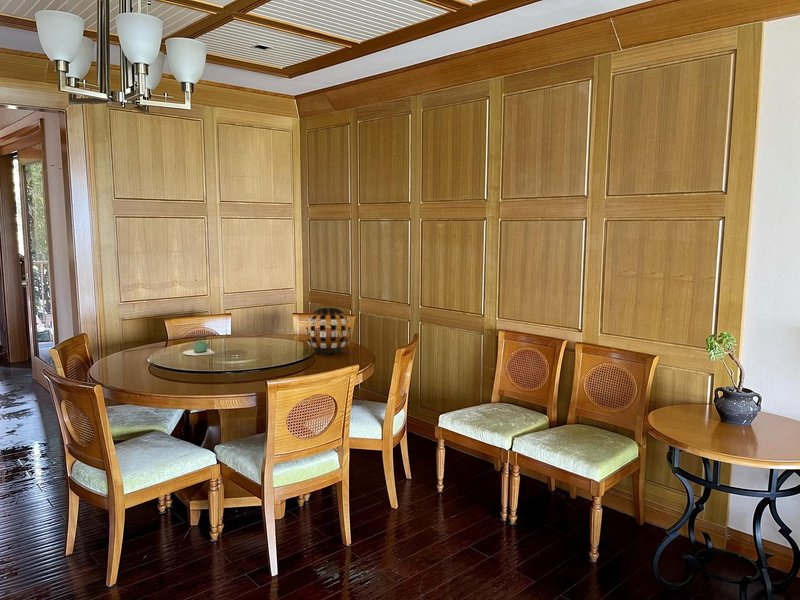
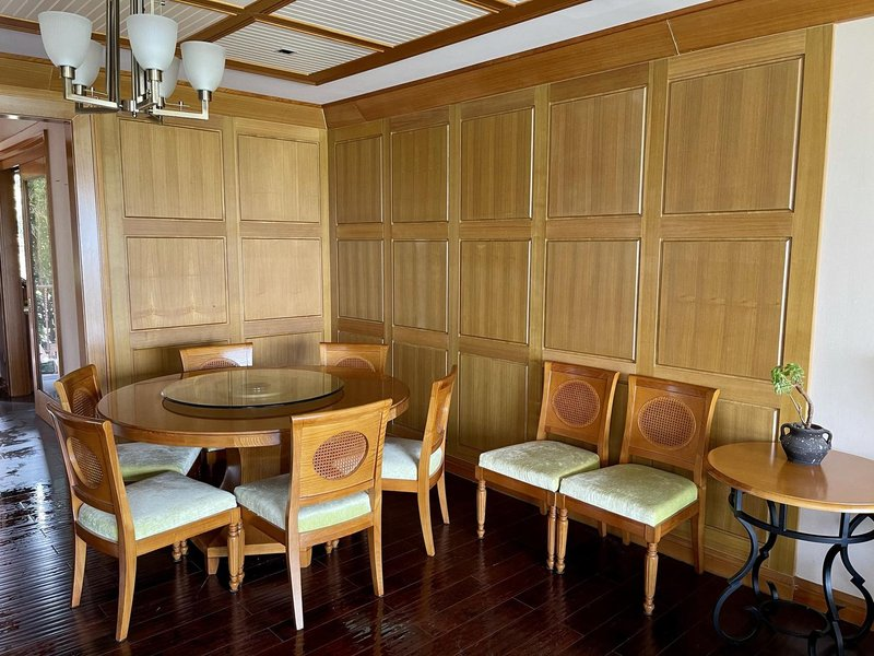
- teapot [182,335,215,356]
- decorative ball [305,306,352,356]
